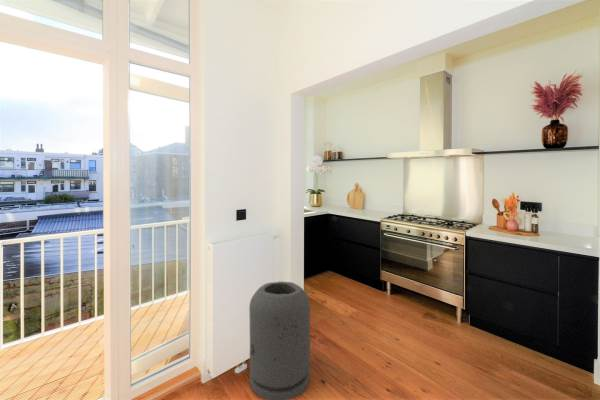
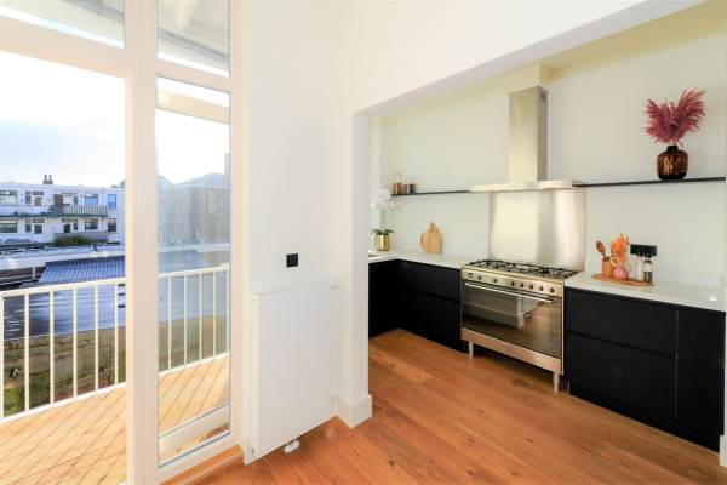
- trash can [248,281,311,400]
